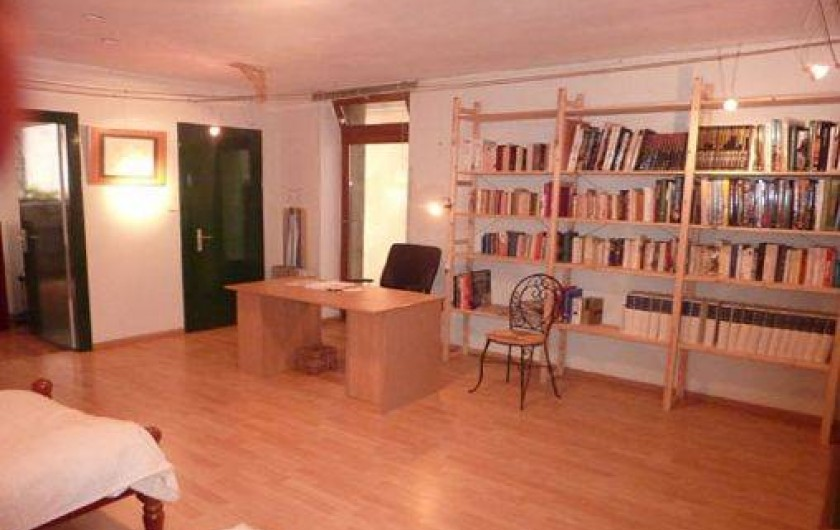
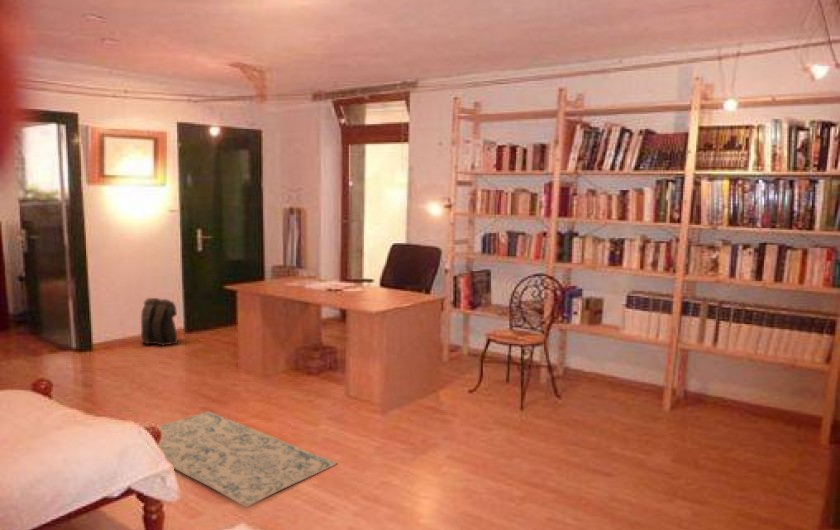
+ backpack [140,297,179,346]
+ rug [157,410,339,508]
